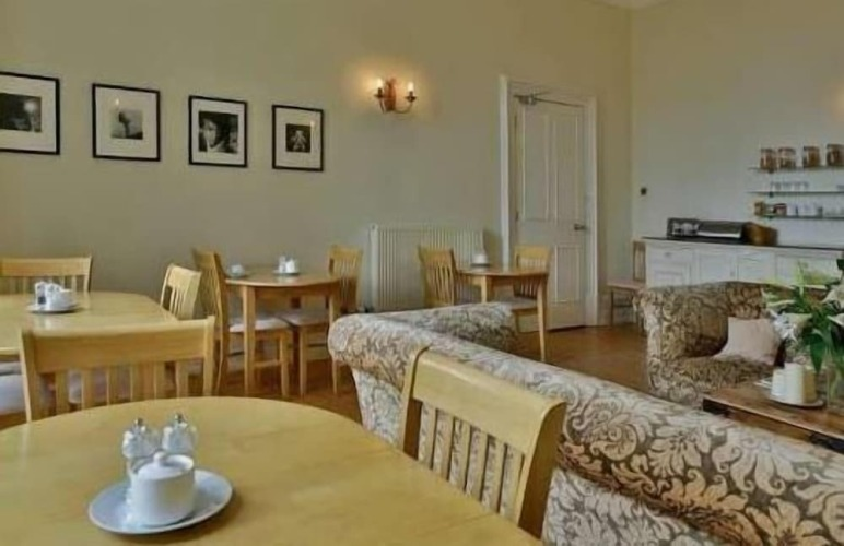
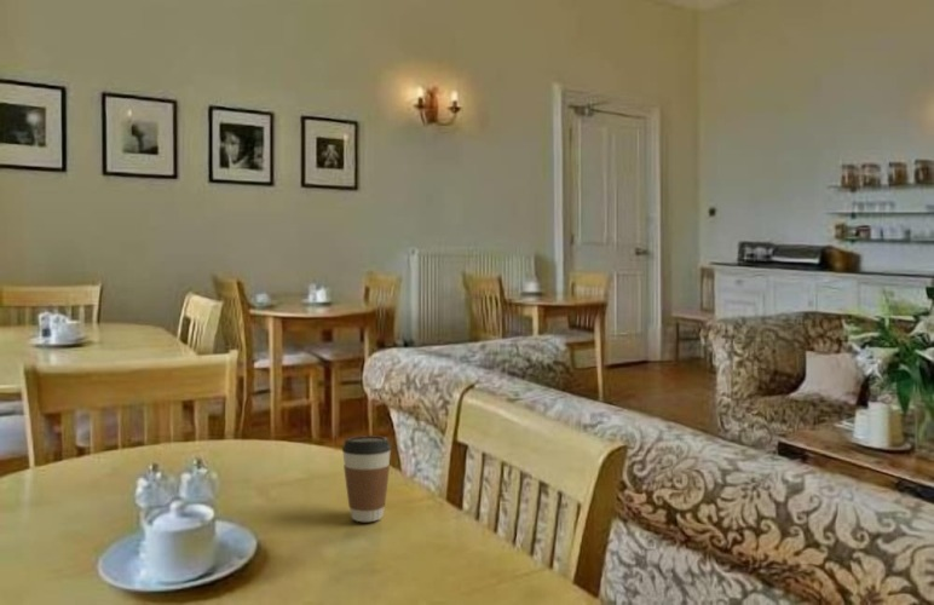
+ coffee cup [341,434,392,523]
